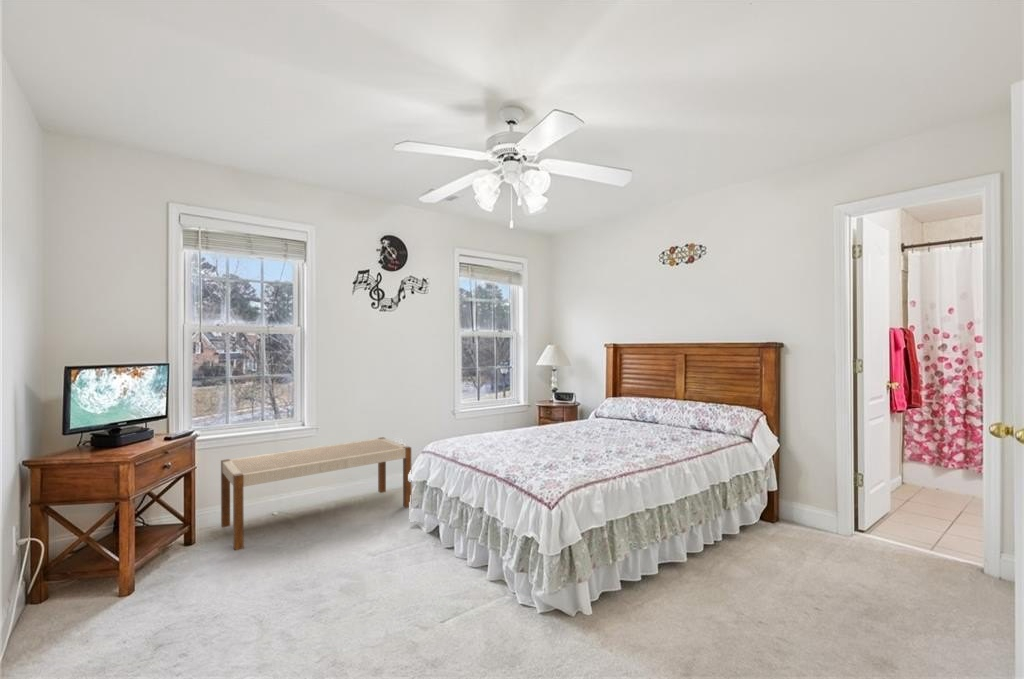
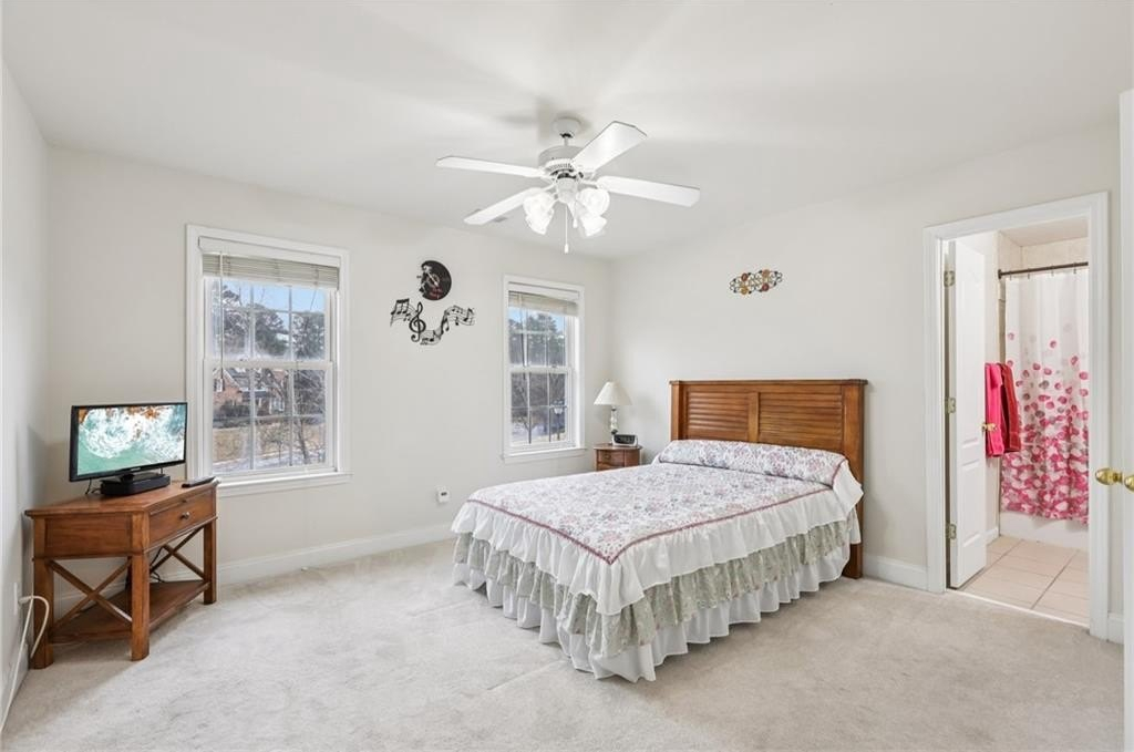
- bench [220,436,412,551]
